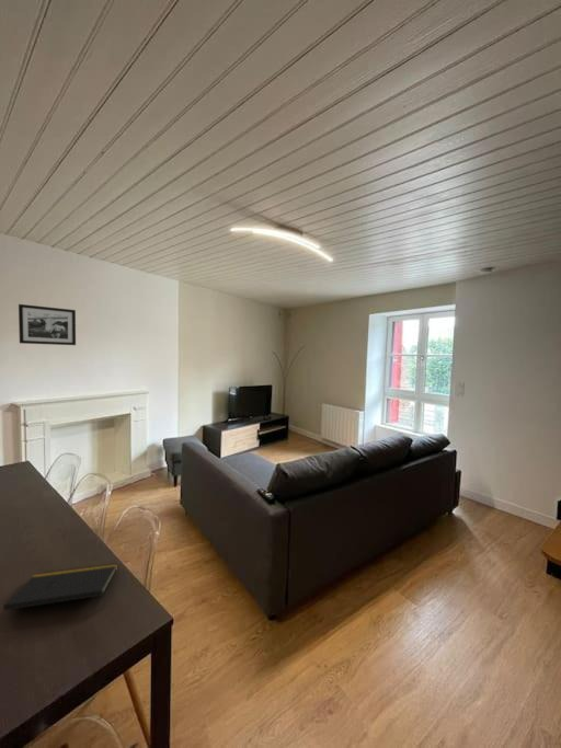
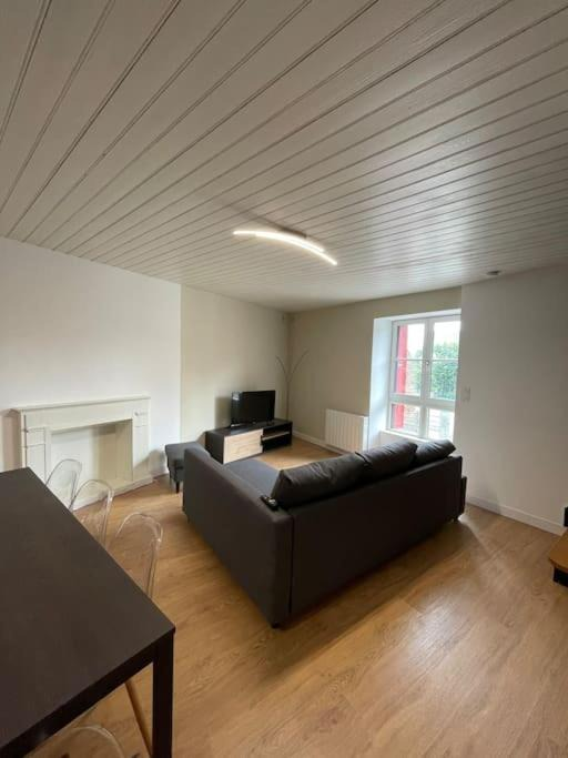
- notepad [2,562,118,611]
- picture frame [18,303,77,346]
